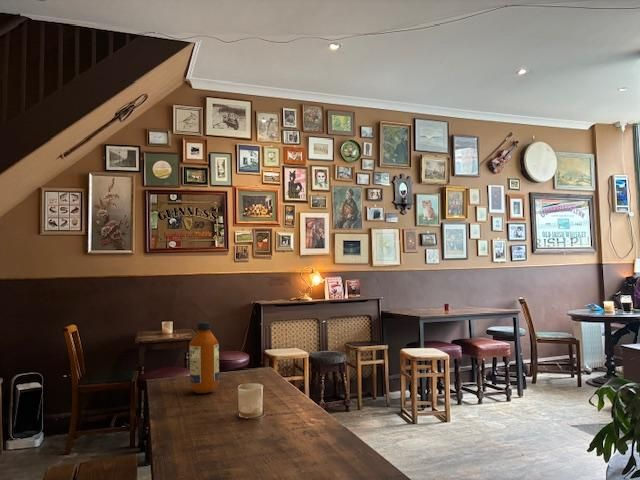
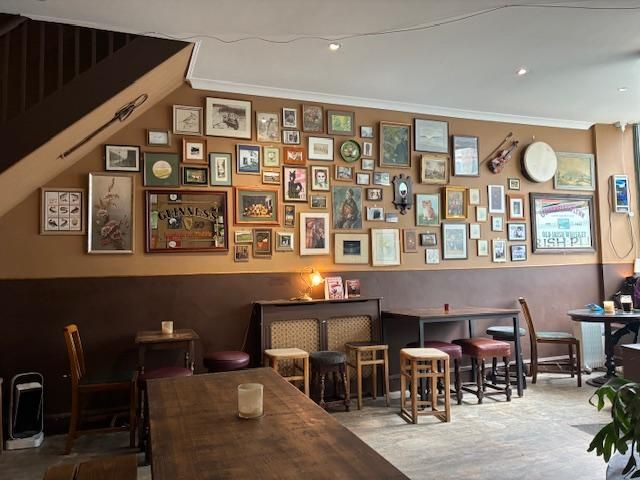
- bottle [189,321,220,394]
